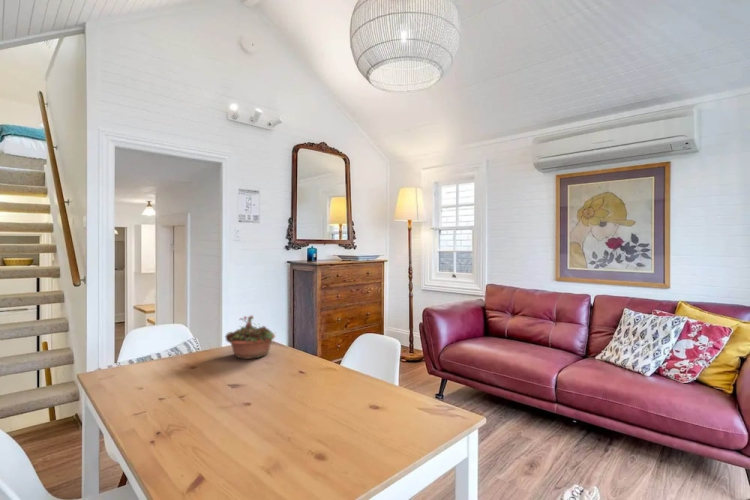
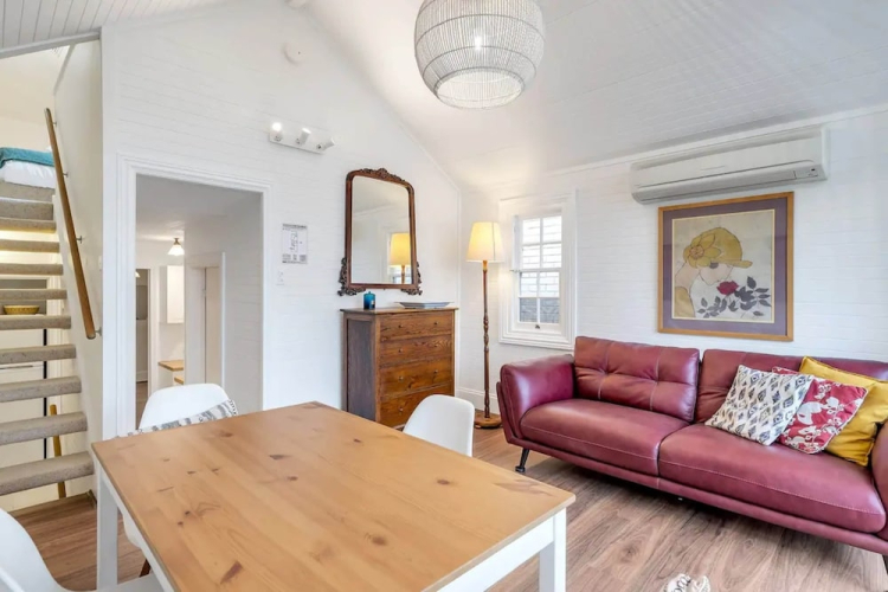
- succulent planter [224,314,277,360]
